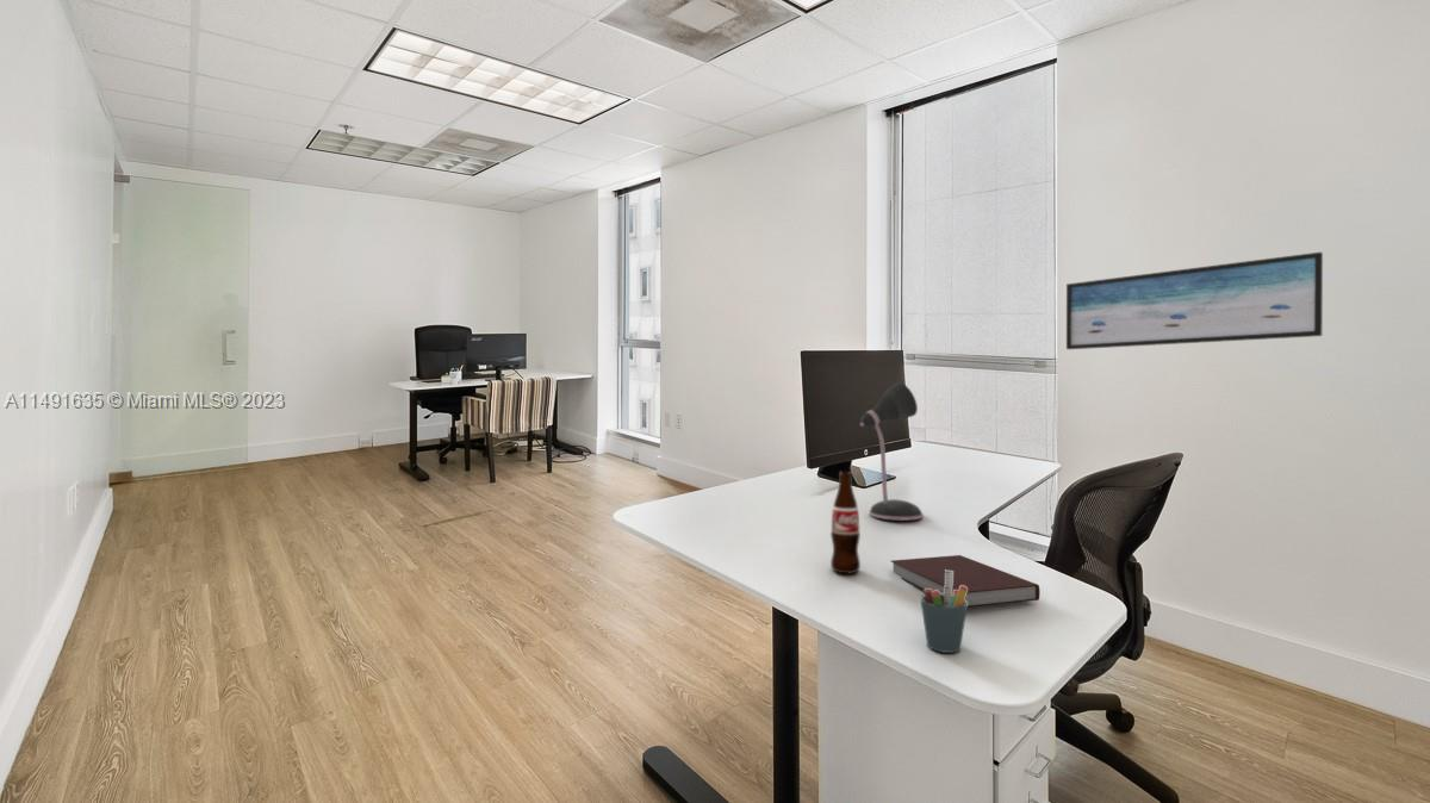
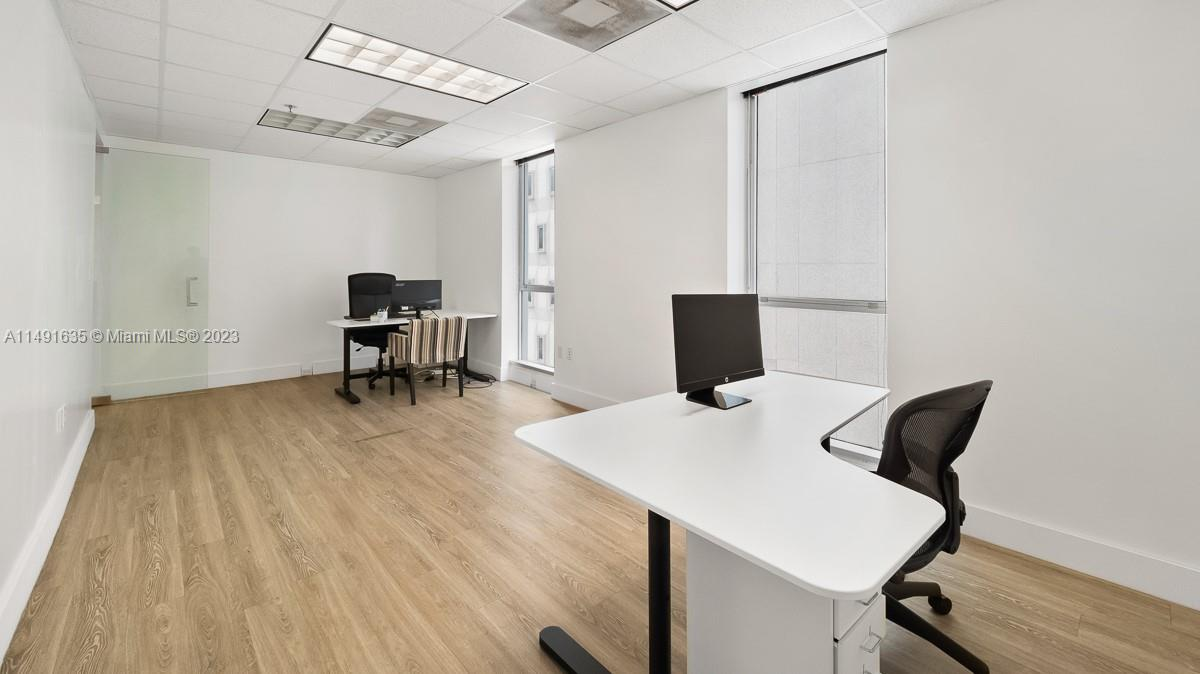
- wall art [1065,251,1324,350]
- notebook [890,554,1042,609]
- bottle [829,471,862,574]
- desk lamp [859,381,924,522]
- pen holder [919,569,968,654]
